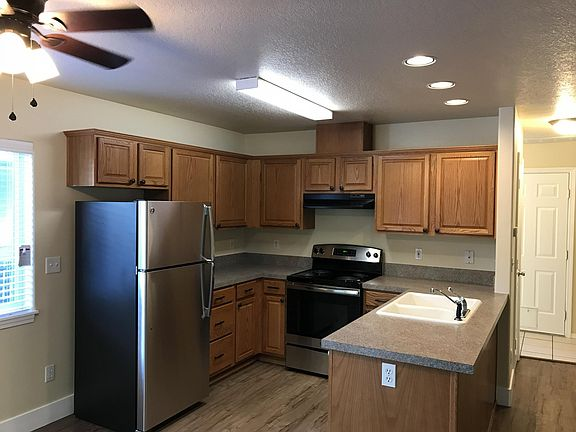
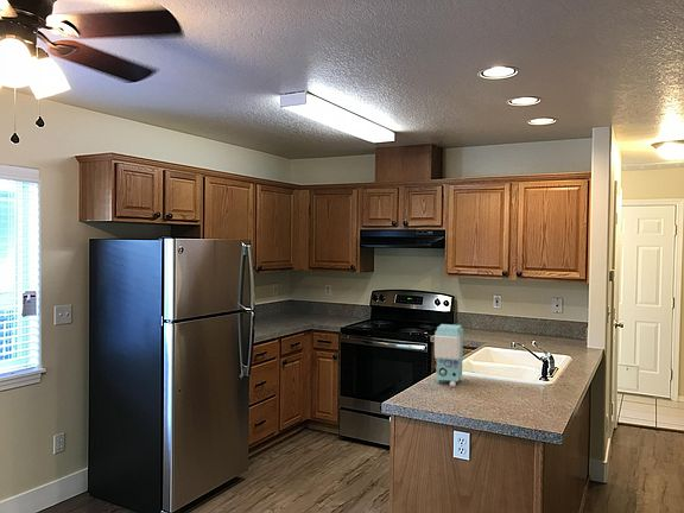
+ dispenser [433,323,464,388]
